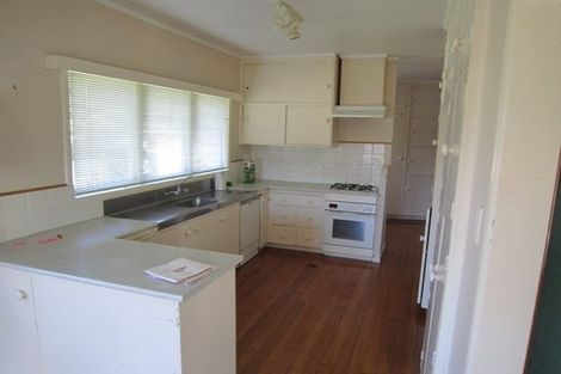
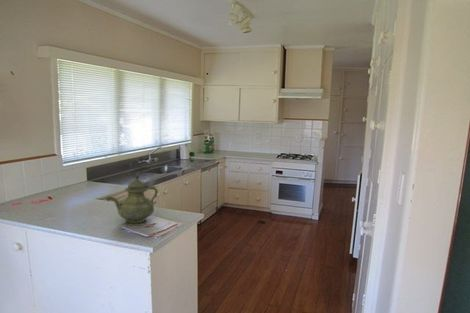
+ teapot [105,171,159,224]
